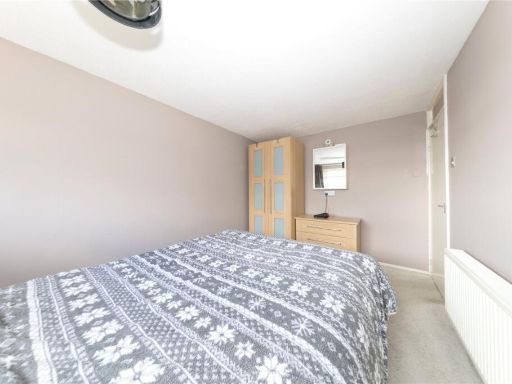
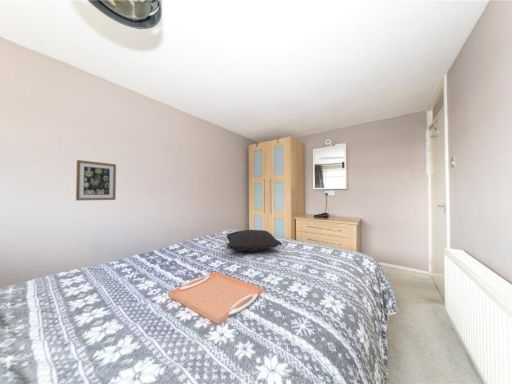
+ serving tray [167,271,264,325]
+ wall art [75,159,117,201]
+ pillow [225,229,283,253]
